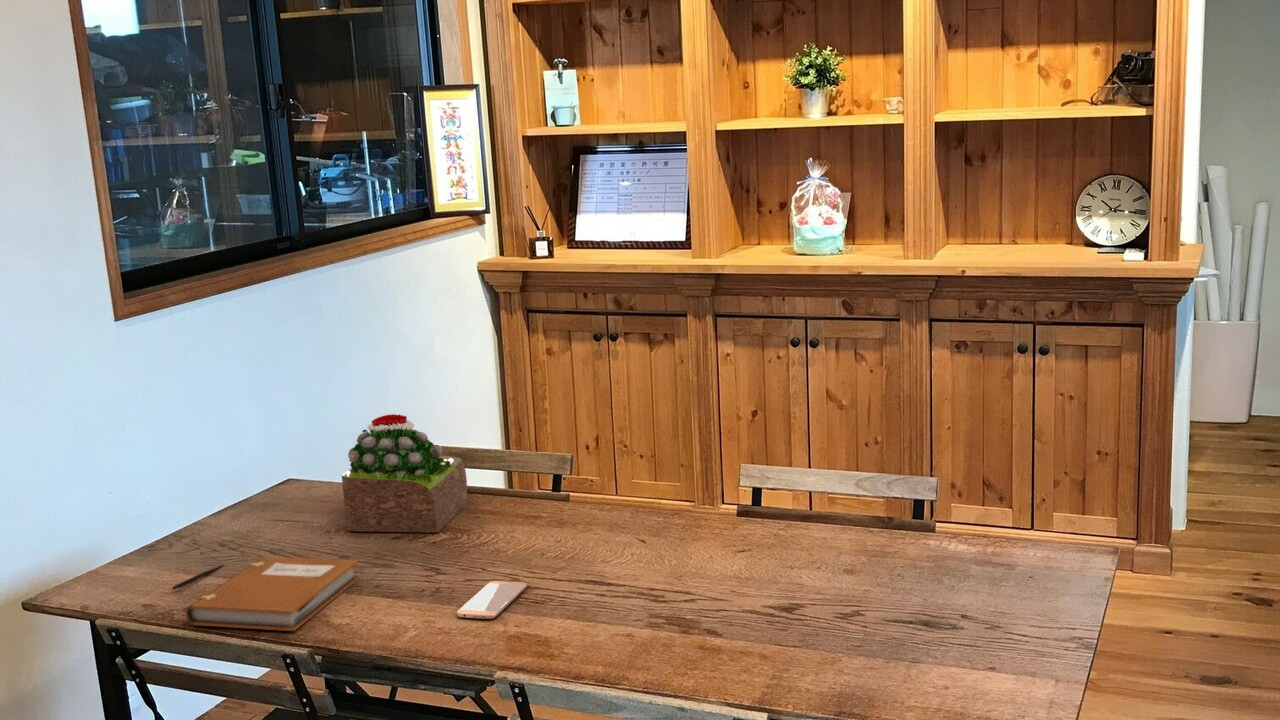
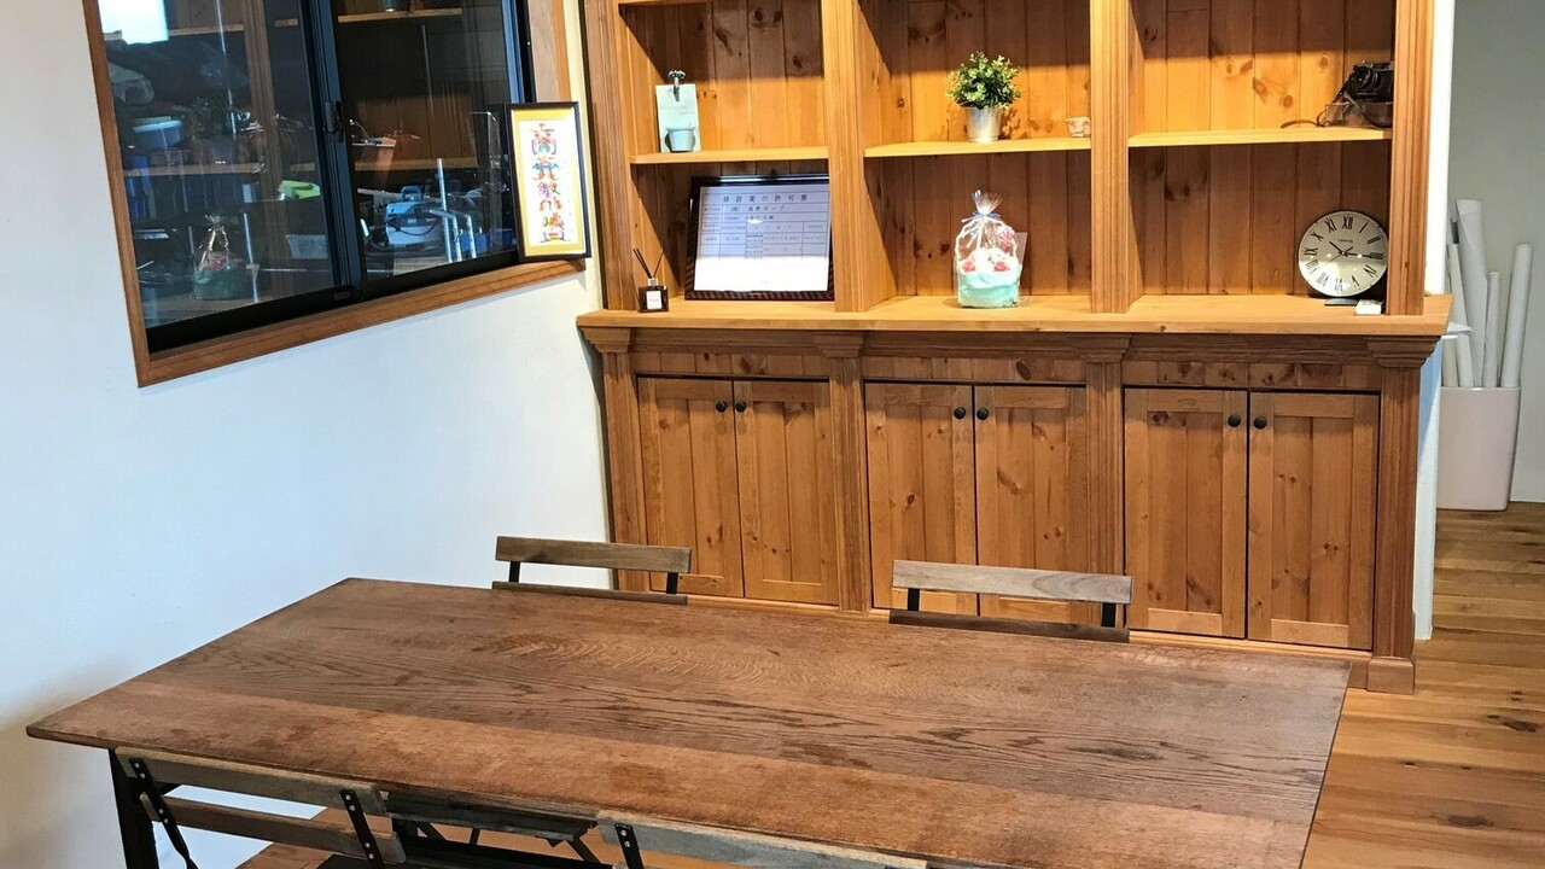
- notebook [185,556,361,632]
- succulent plant [341,413,468,533]
- pen [171,564,225,591]
- smartphone [456,580,529,620]
